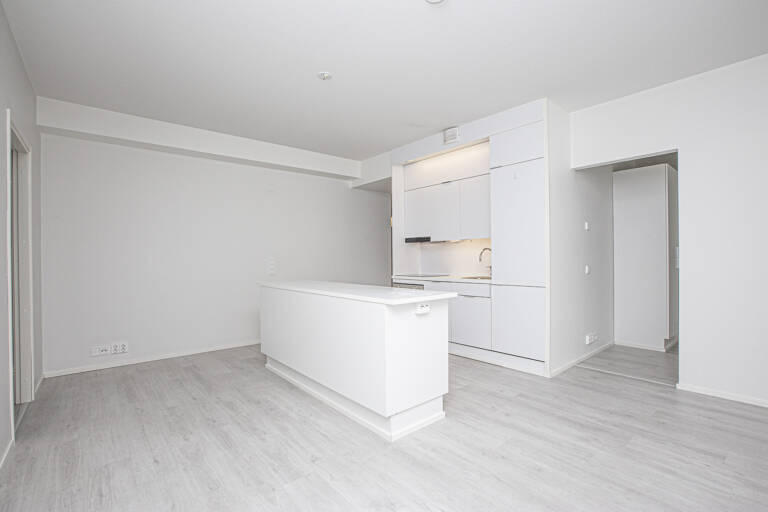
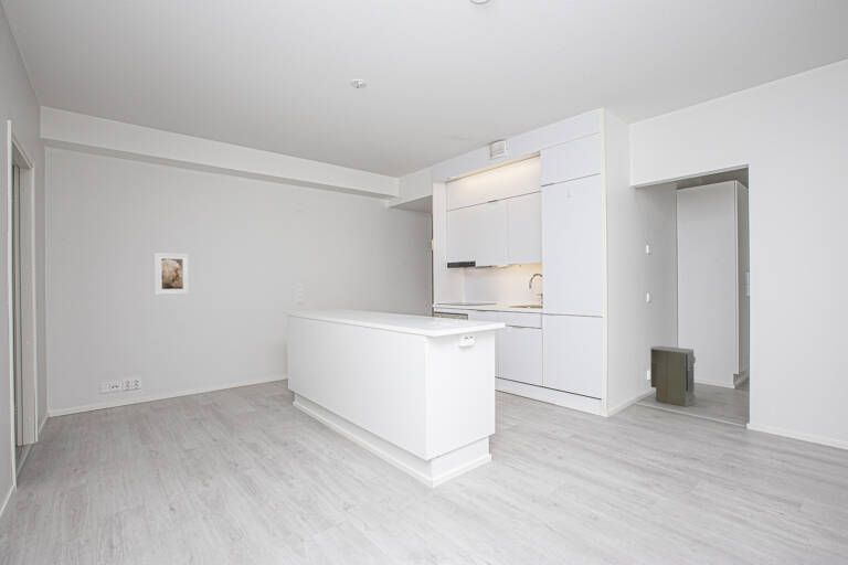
+ air purifier [649,345,697,407]
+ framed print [153,252,190,296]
